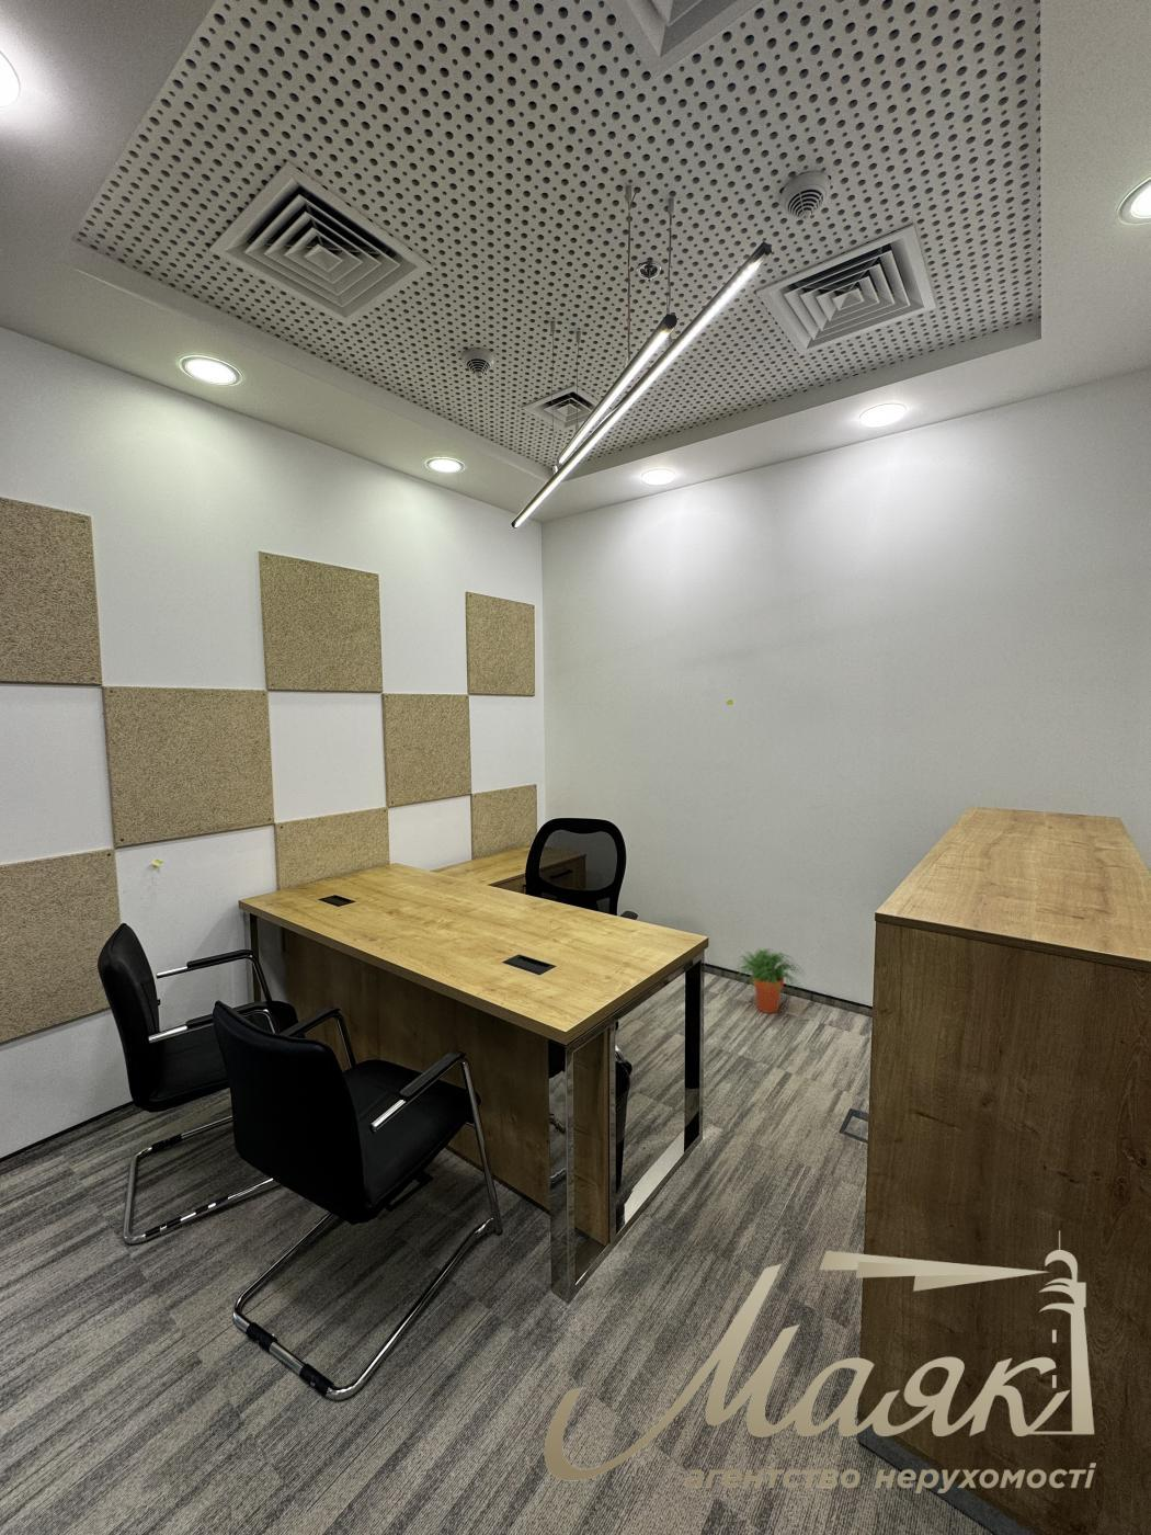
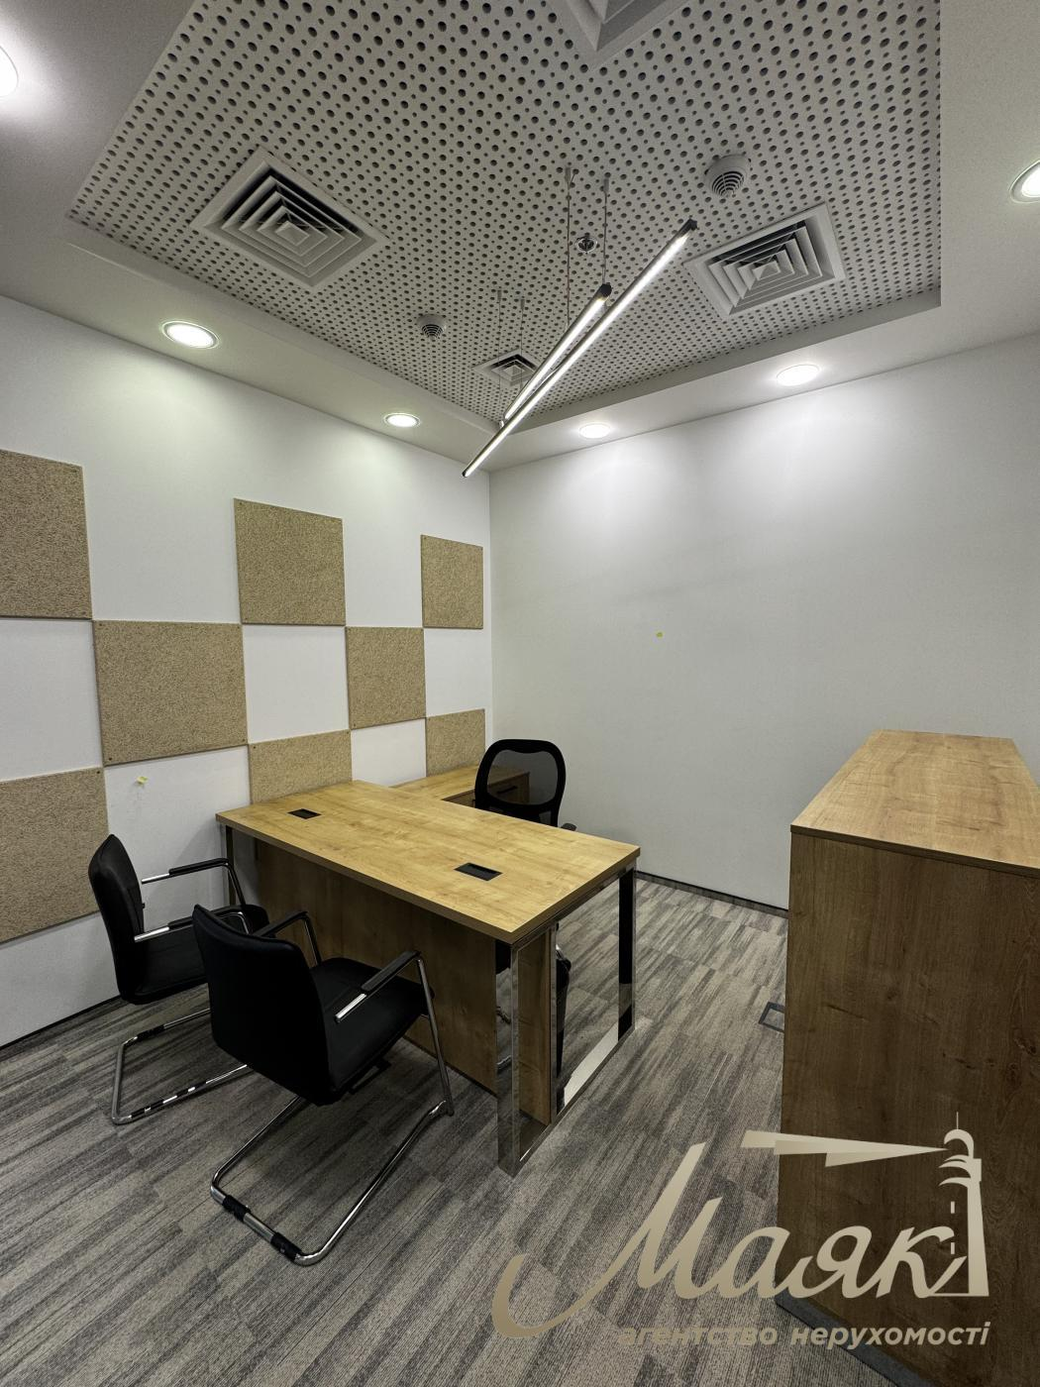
- potted plant [734,948,805,1014]
